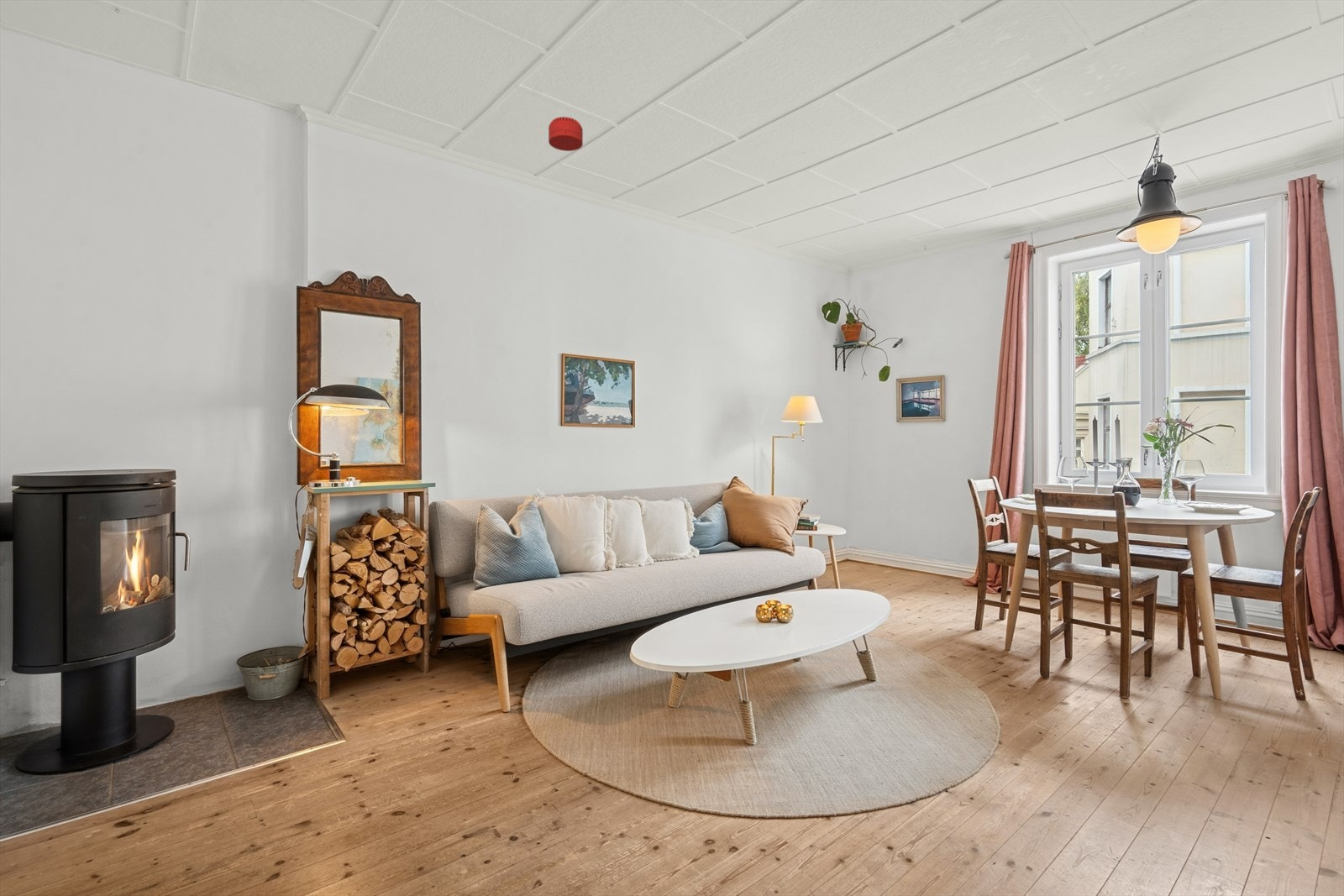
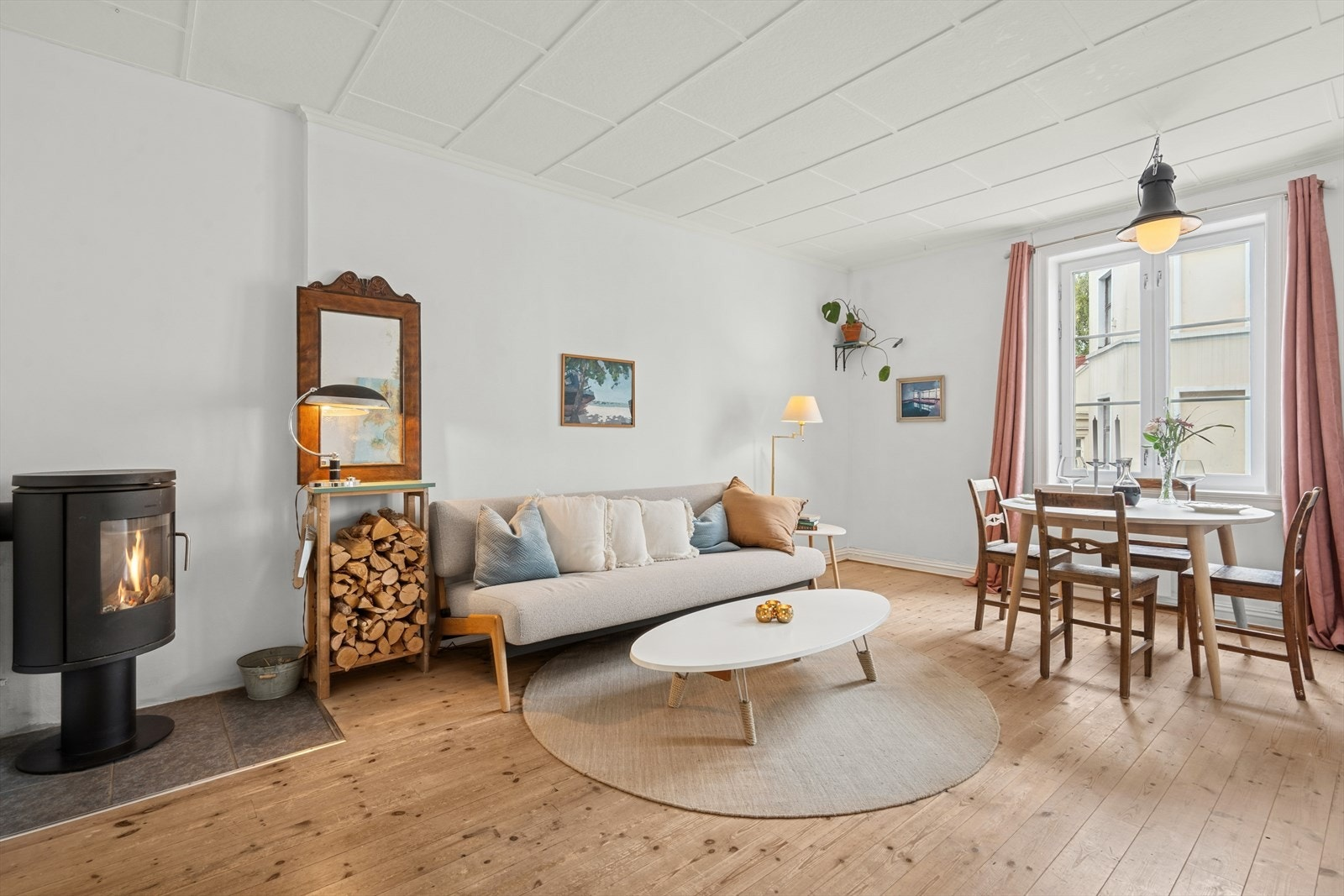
- smoke detector [548,116,584,152]
